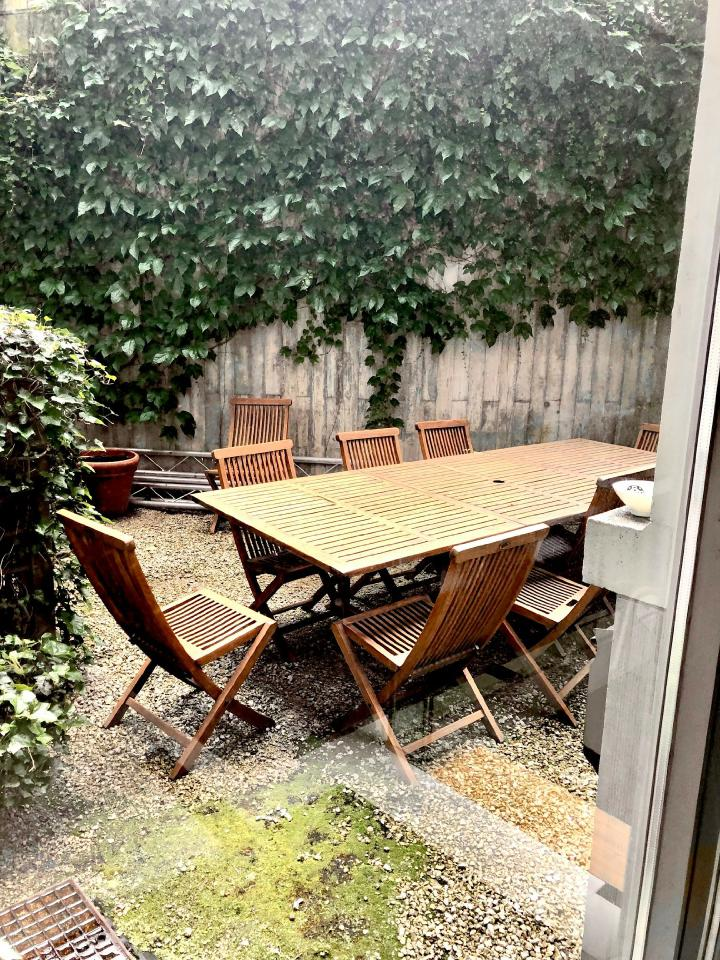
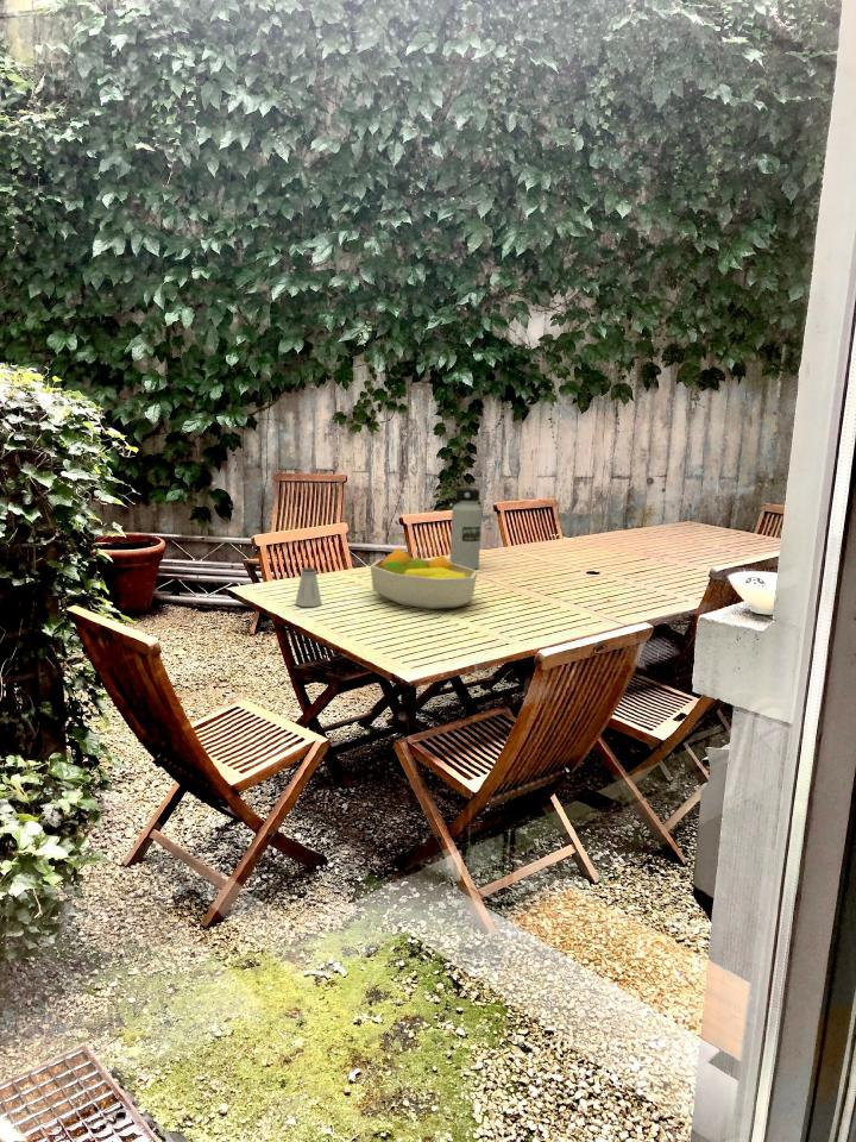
+ fruit bowl [370,547,479,610]
+ saltshaker [295,566,322,608]
+ water bottle [449,488,483,570]
